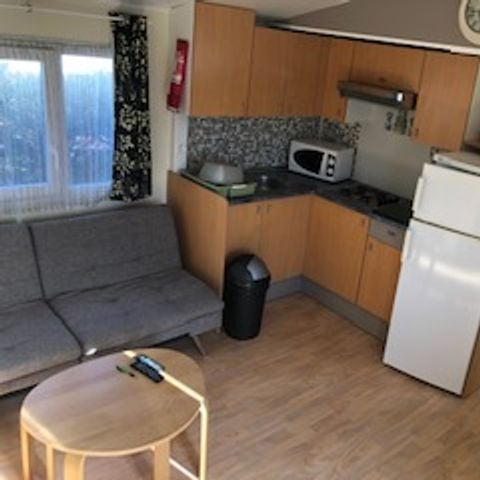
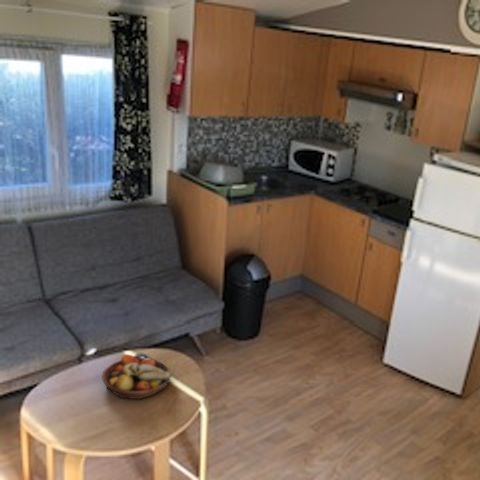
+ fruit bowl [101,354,173,400]
